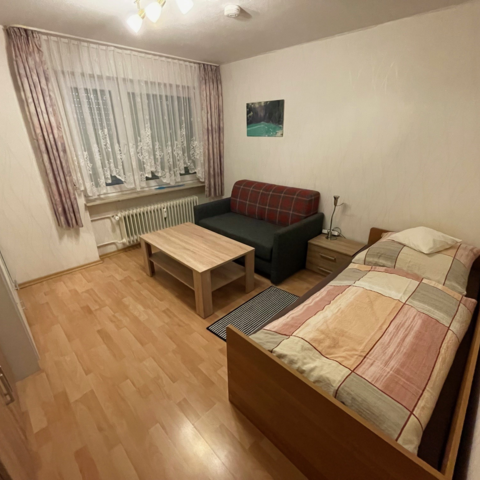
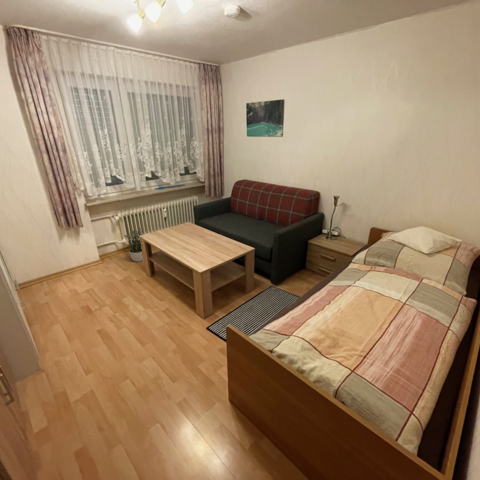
+ potted plant [123,227,144,263]
